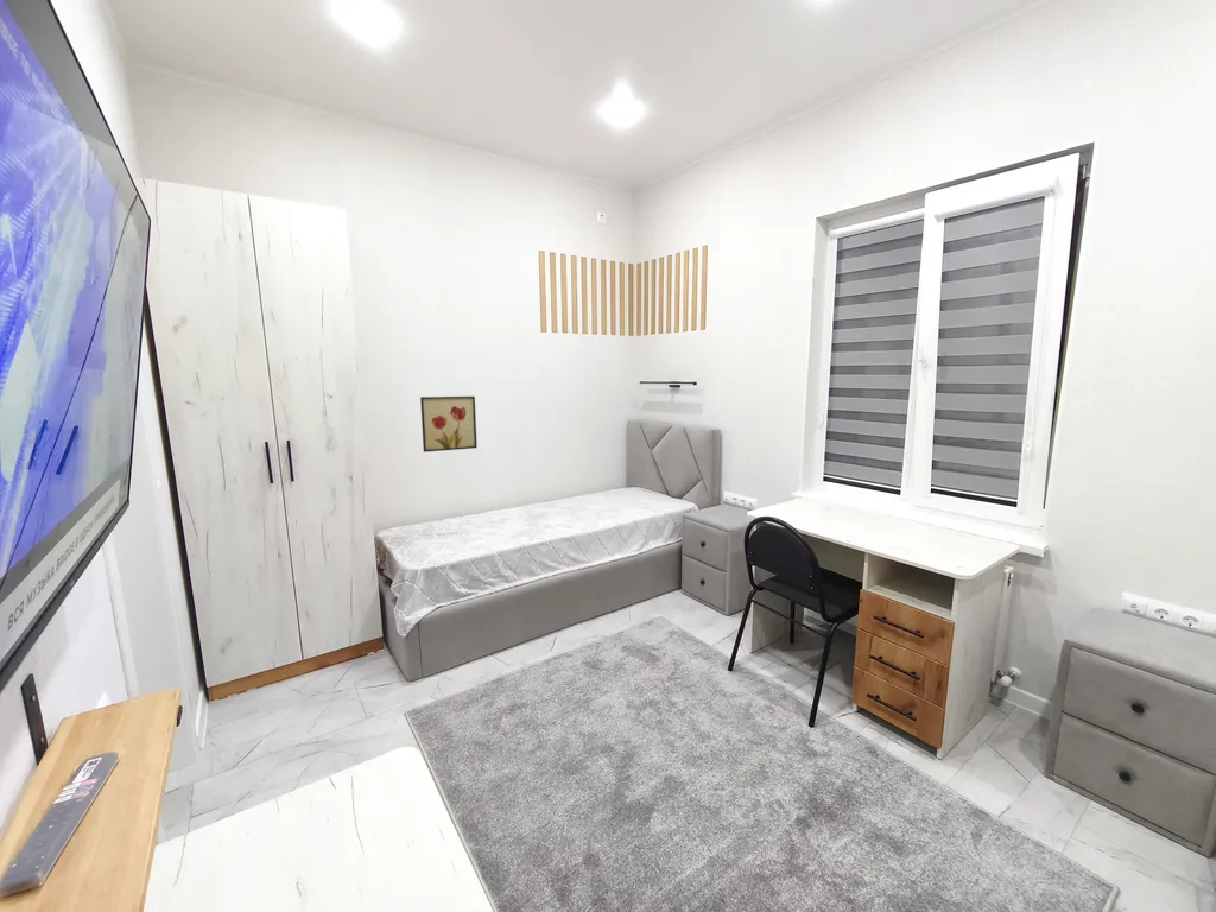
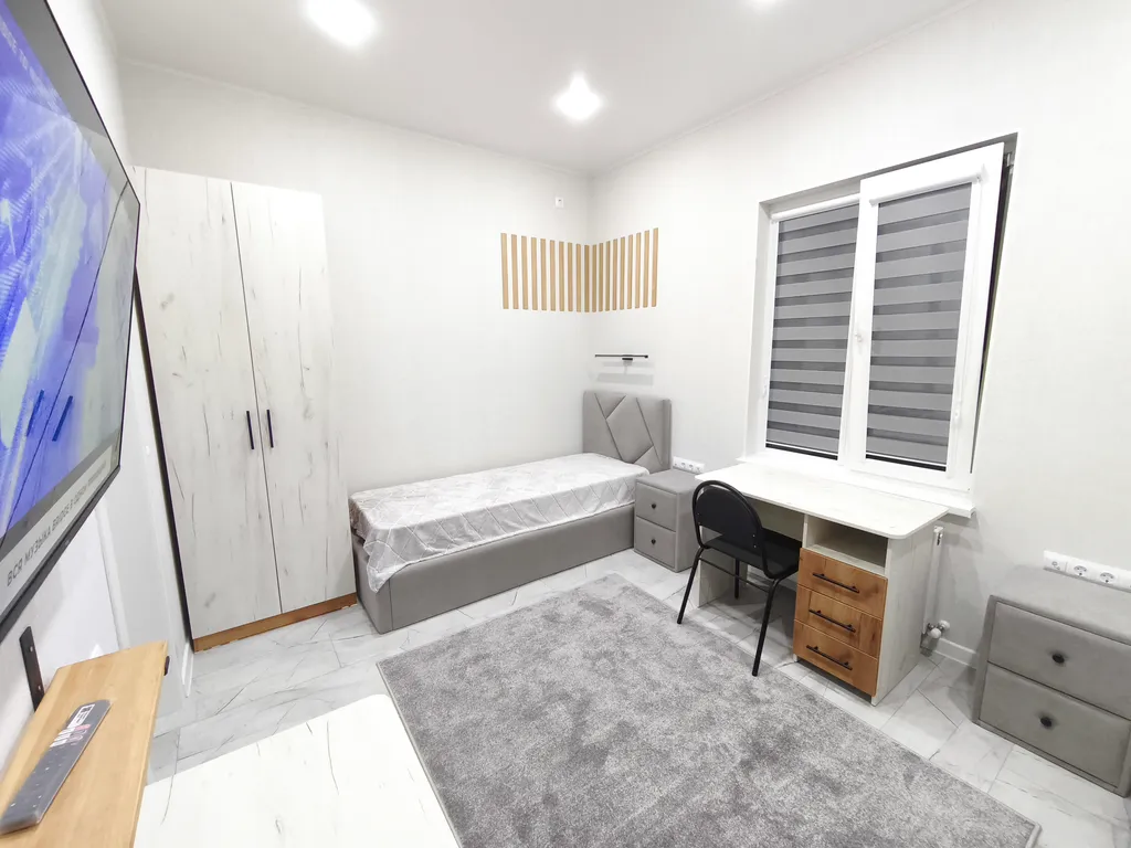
- wall art [419,395,479,454]
